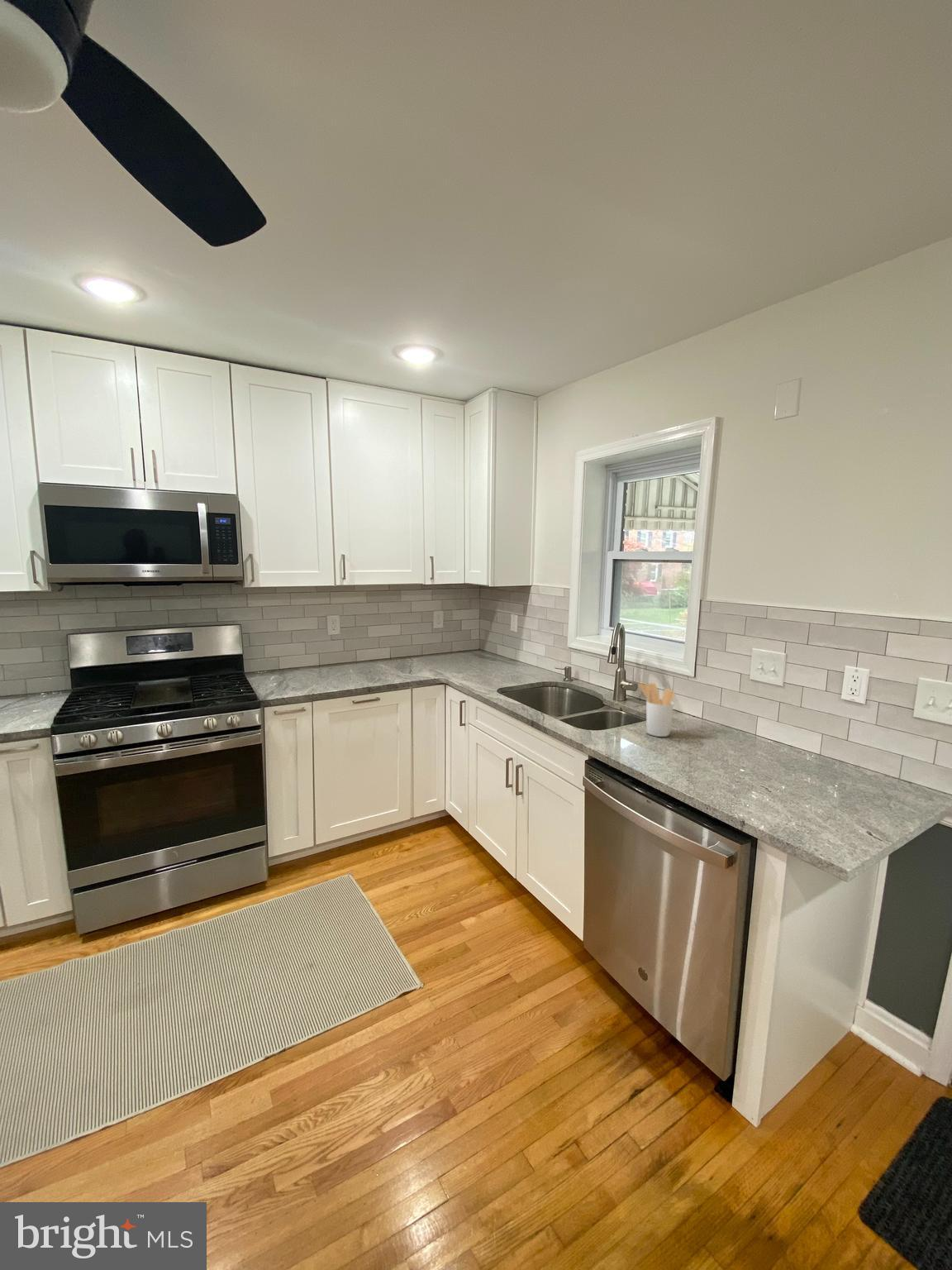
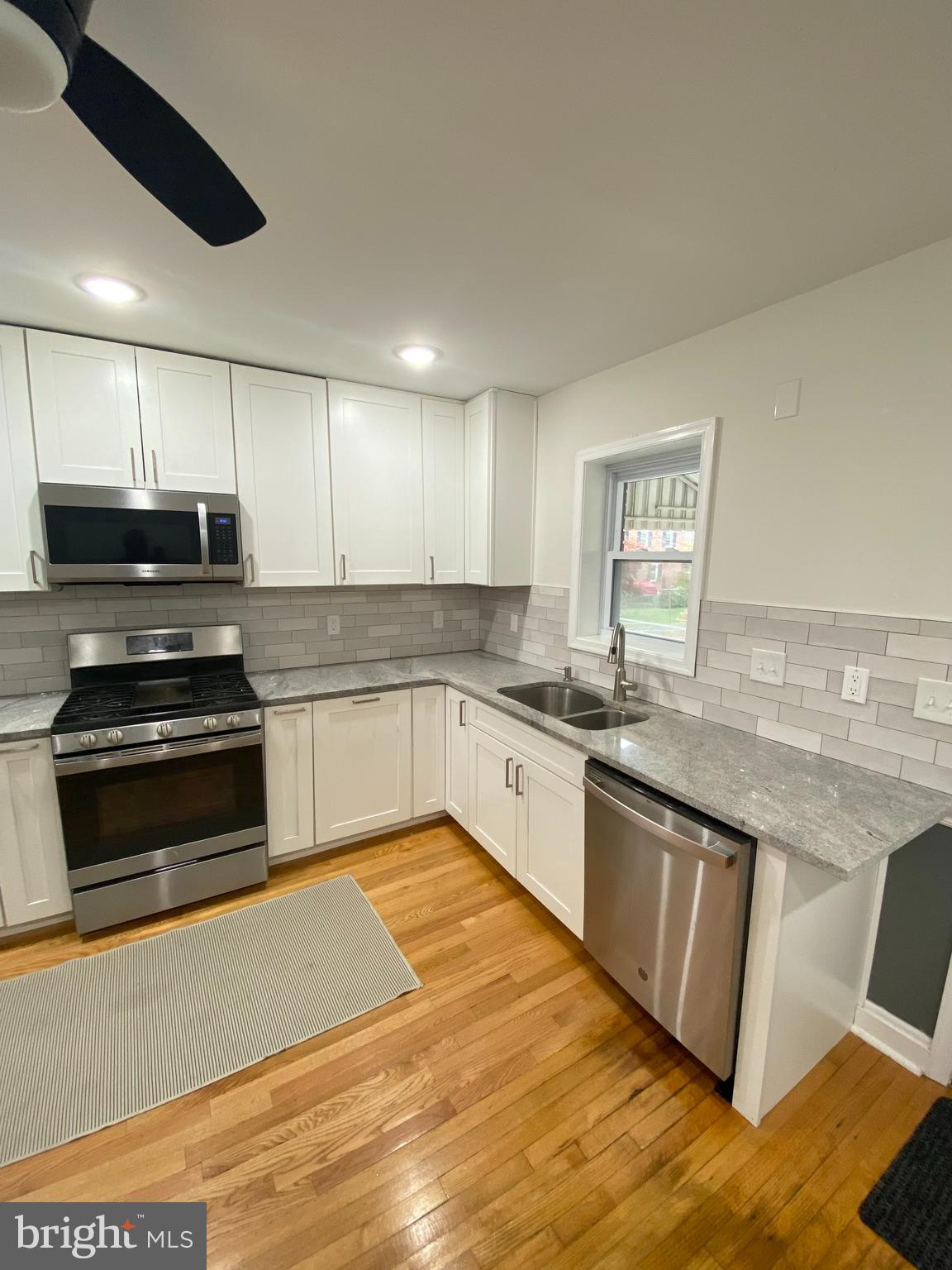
- utensil holder [637,682,676,738]
